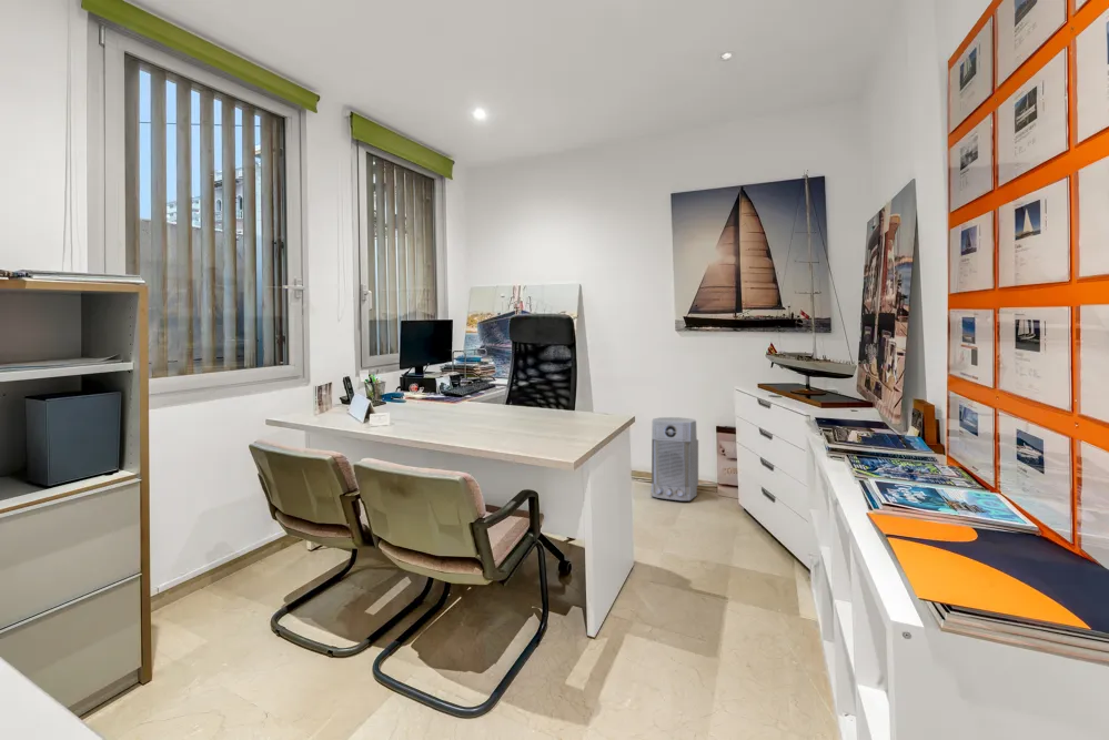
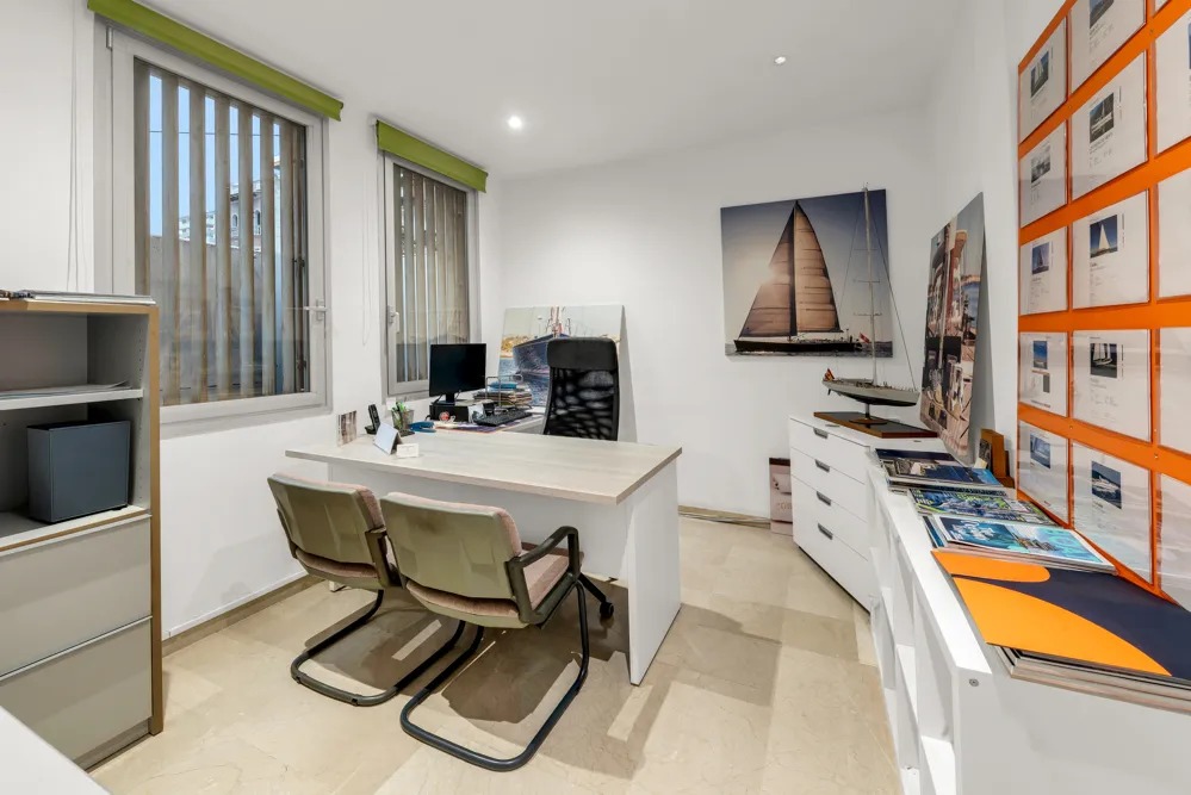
- air purifier [649,416,699,501]
